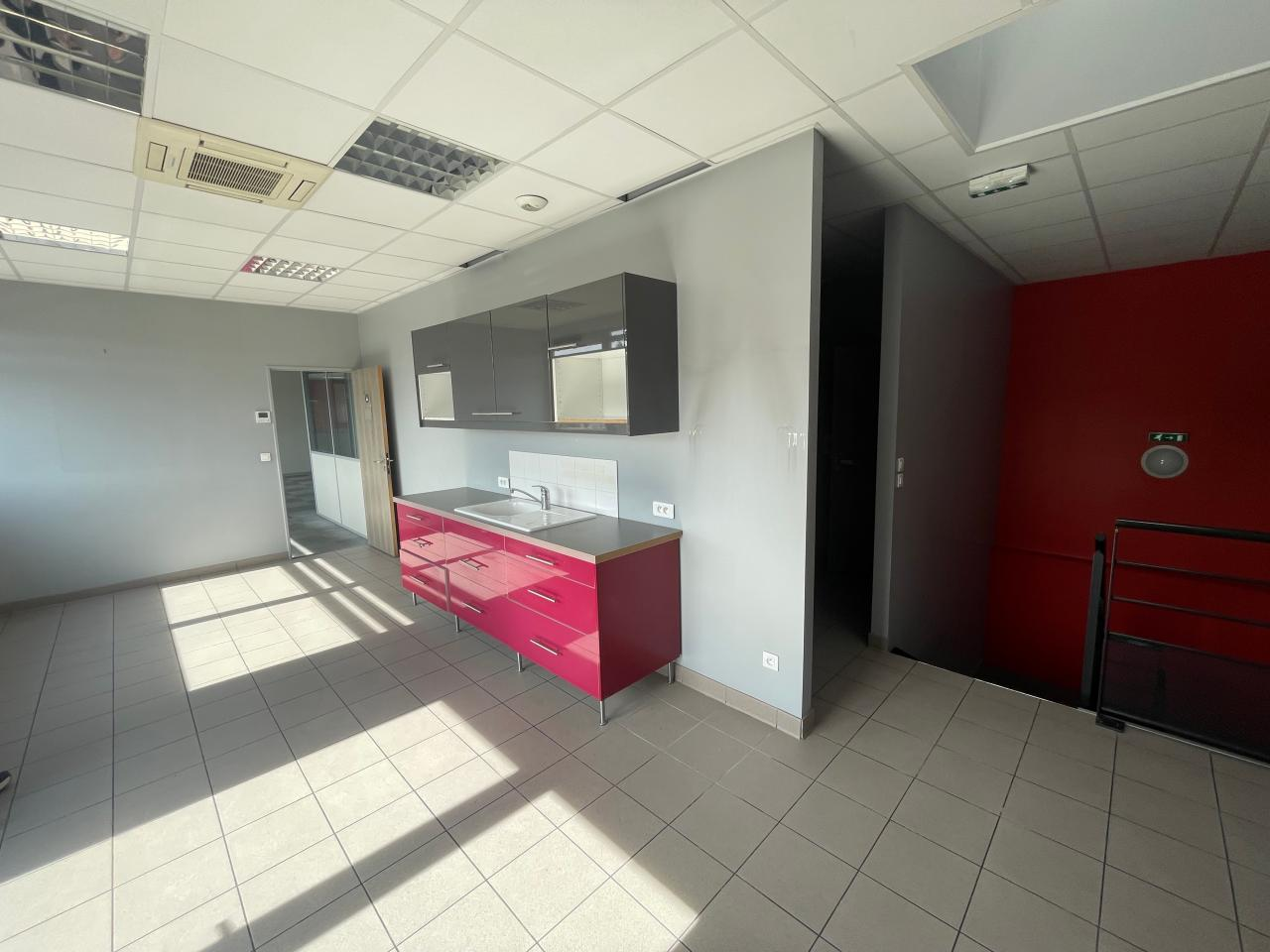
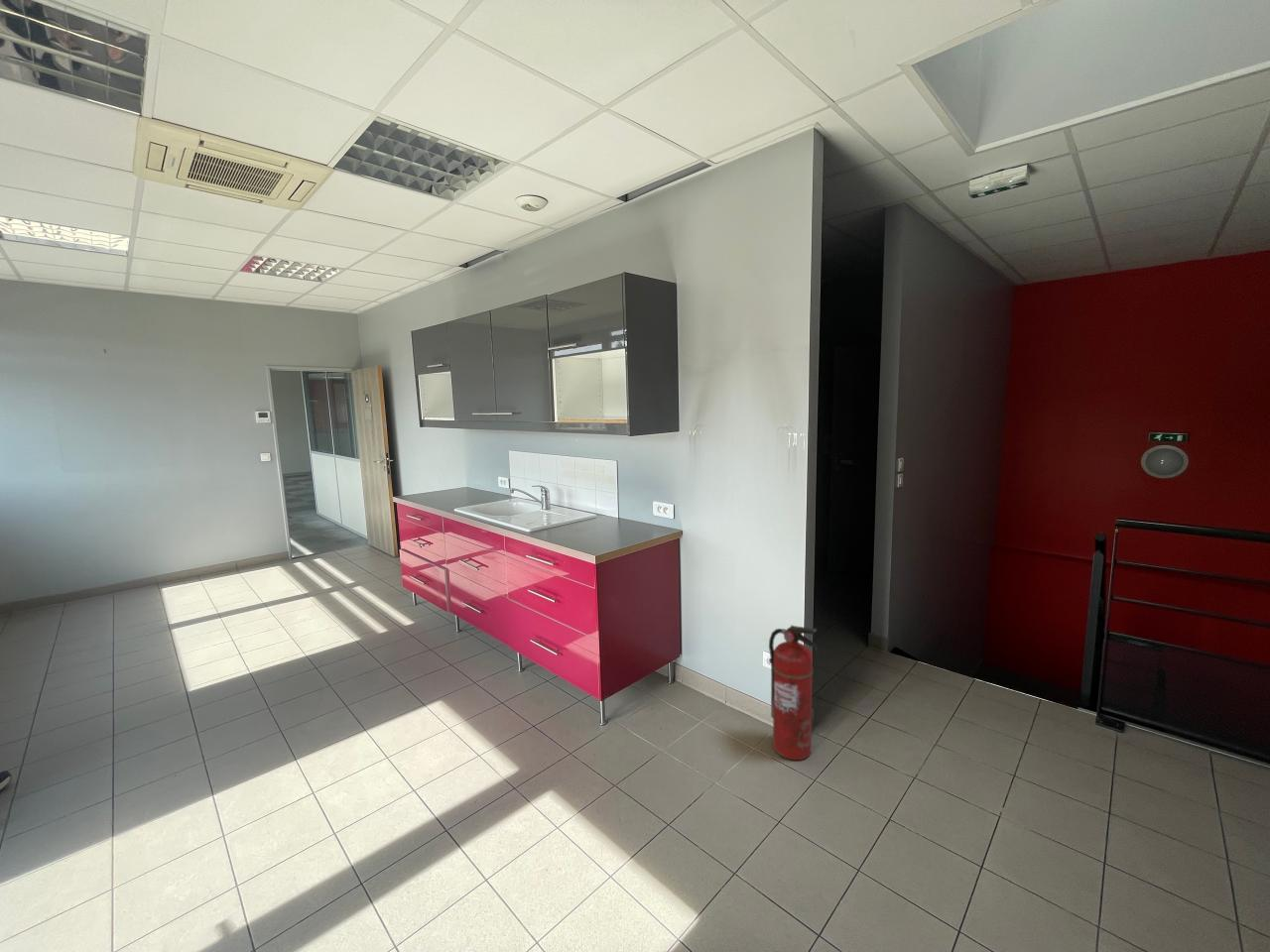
+ fire extinguisher [768,625,819,761]
